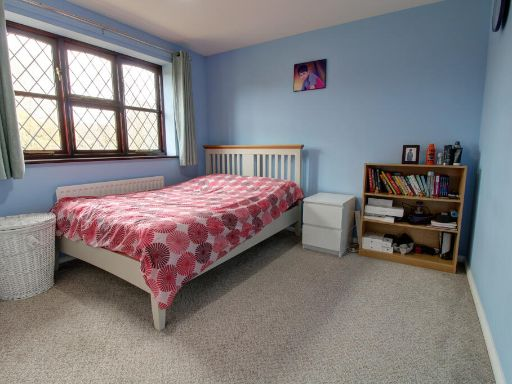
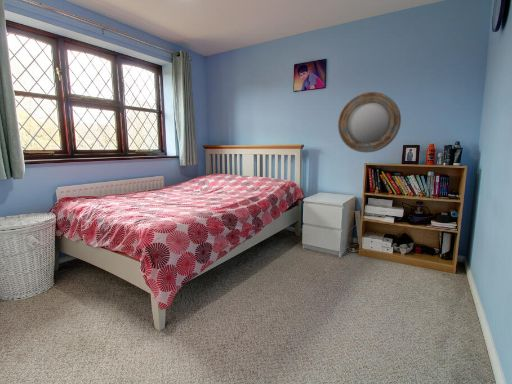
+ home mirror [337,91,402,153]
